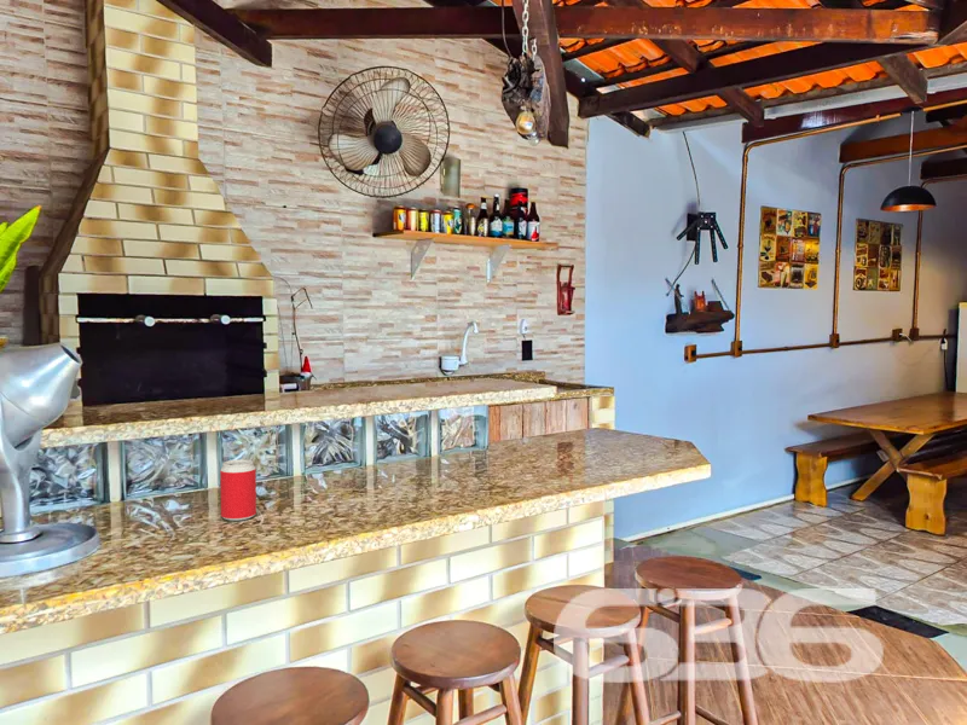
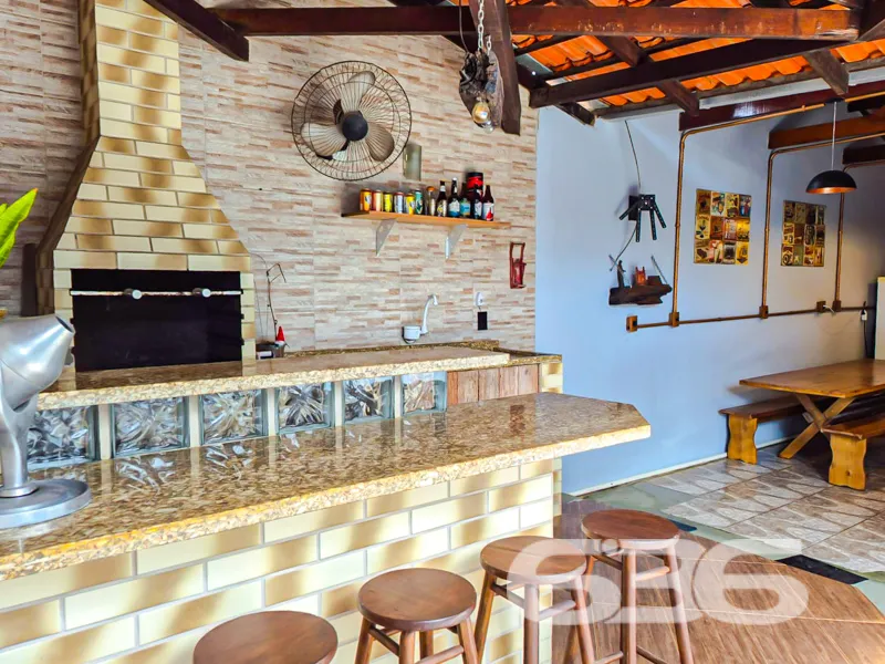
- beverage can [219,458,257,522]
